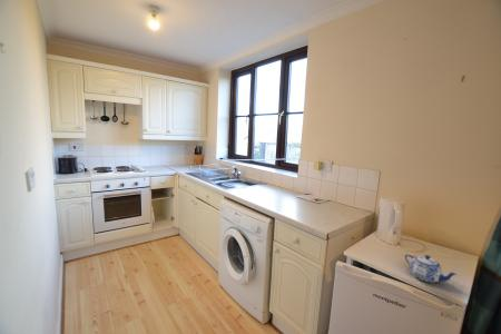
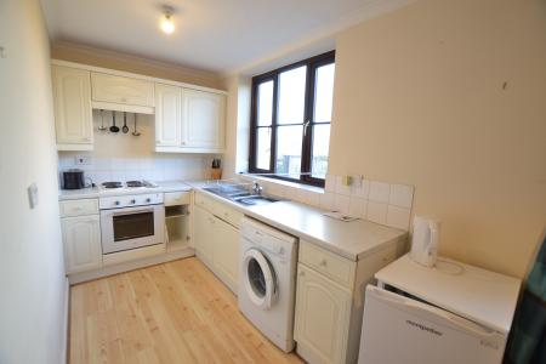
- teapot [404,254,459,284]
